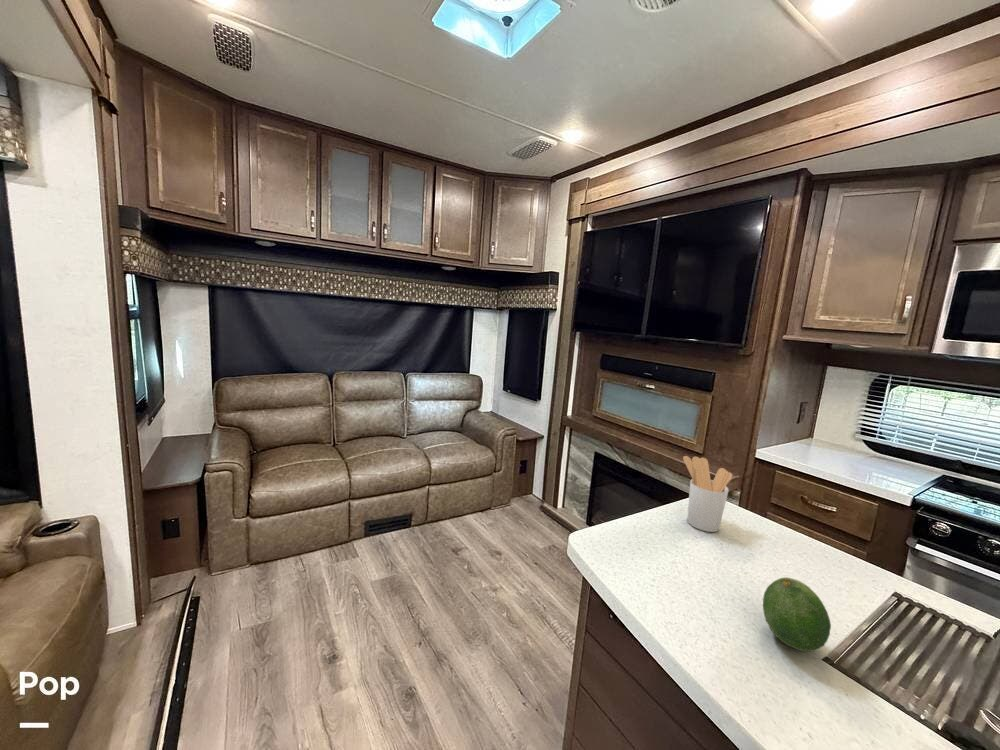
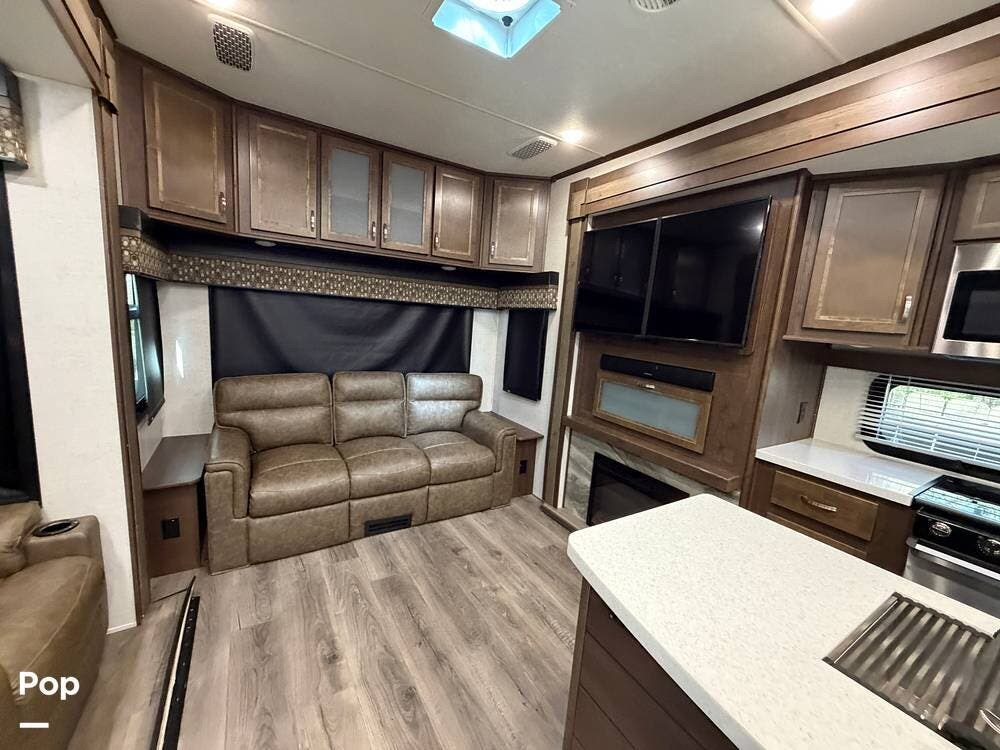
- utensil holder [682,455,734,533]
- fruit [762,577,832,653]
